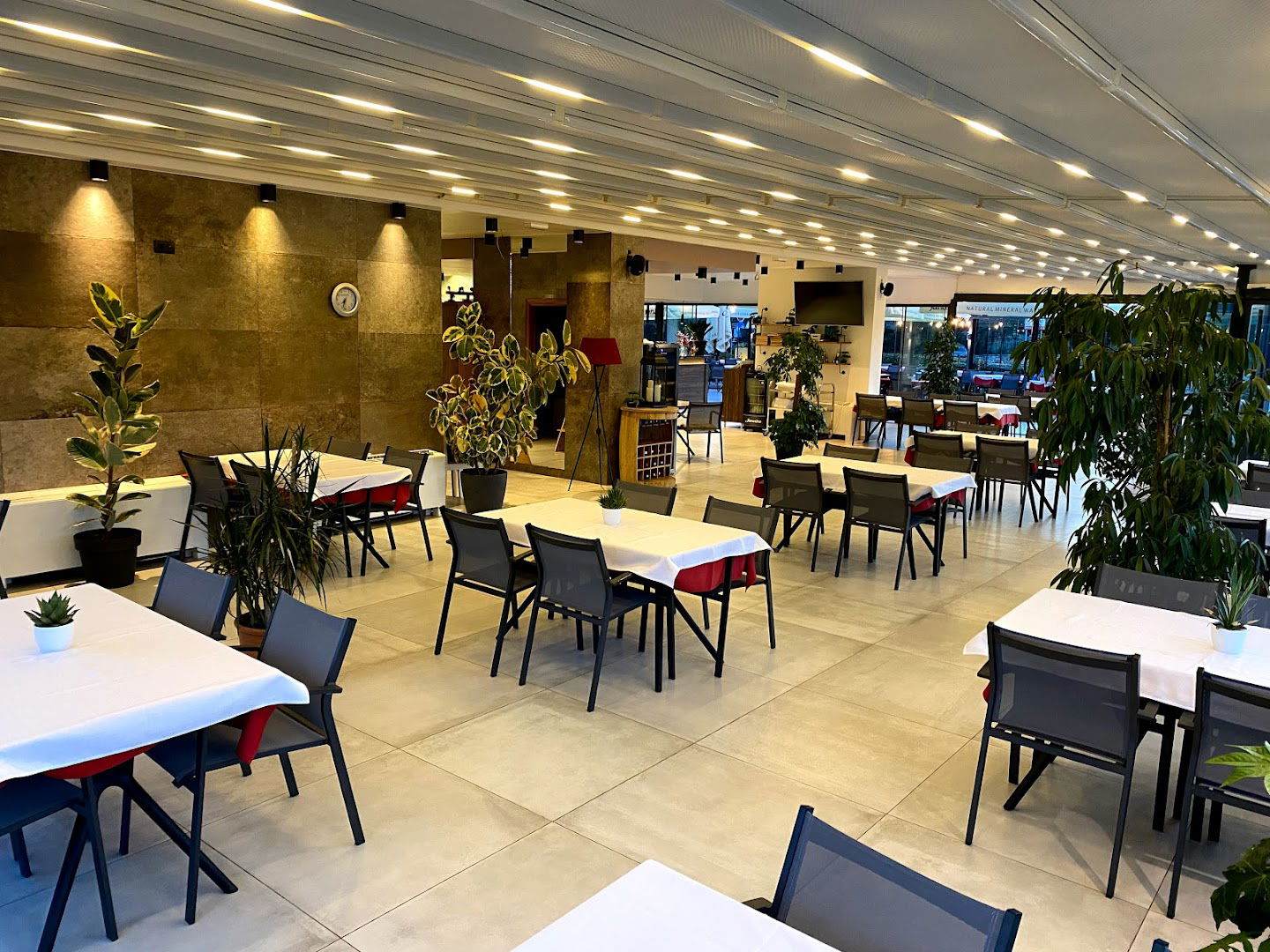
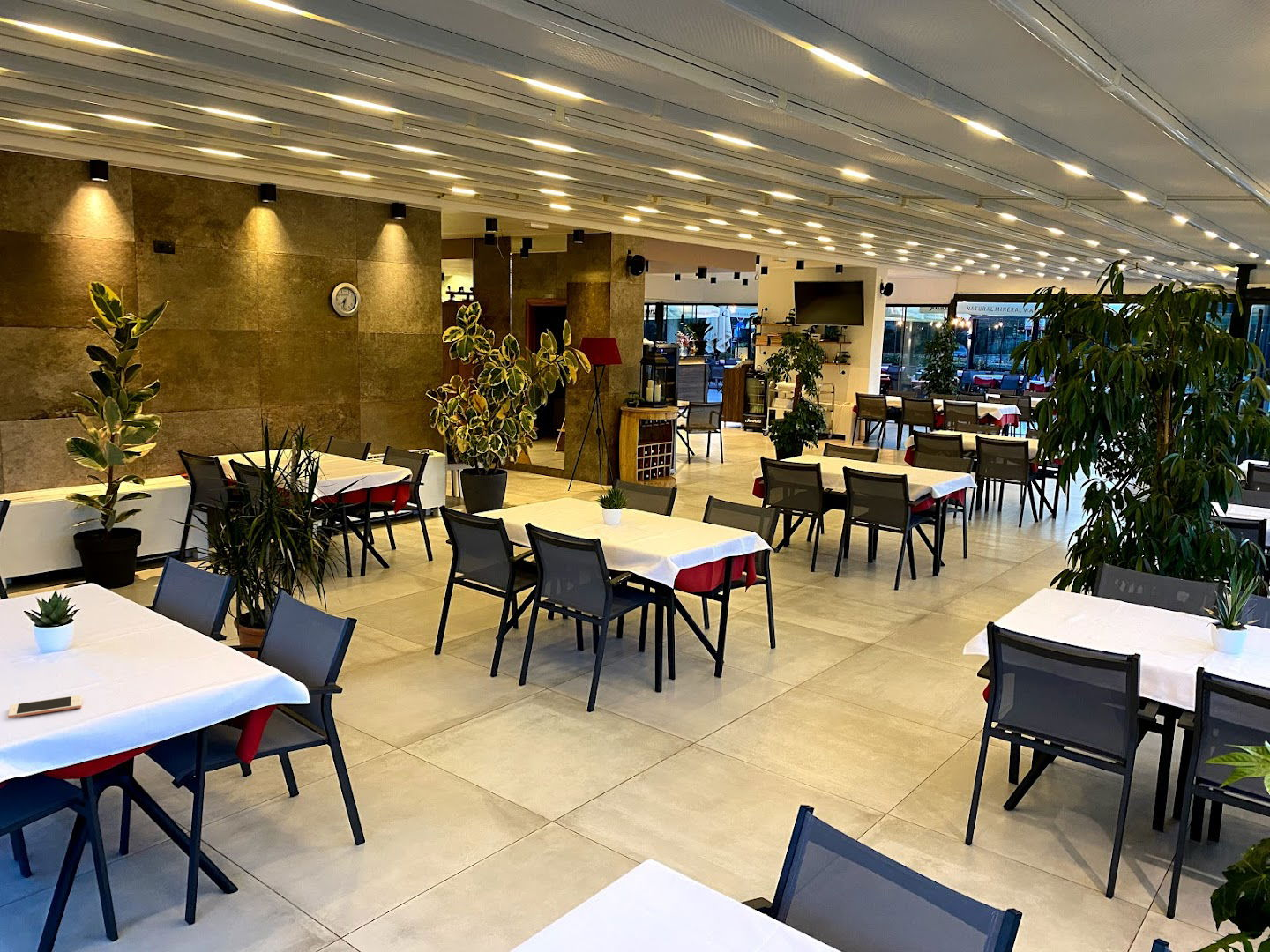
+ cell phone [7,694,83,719]
